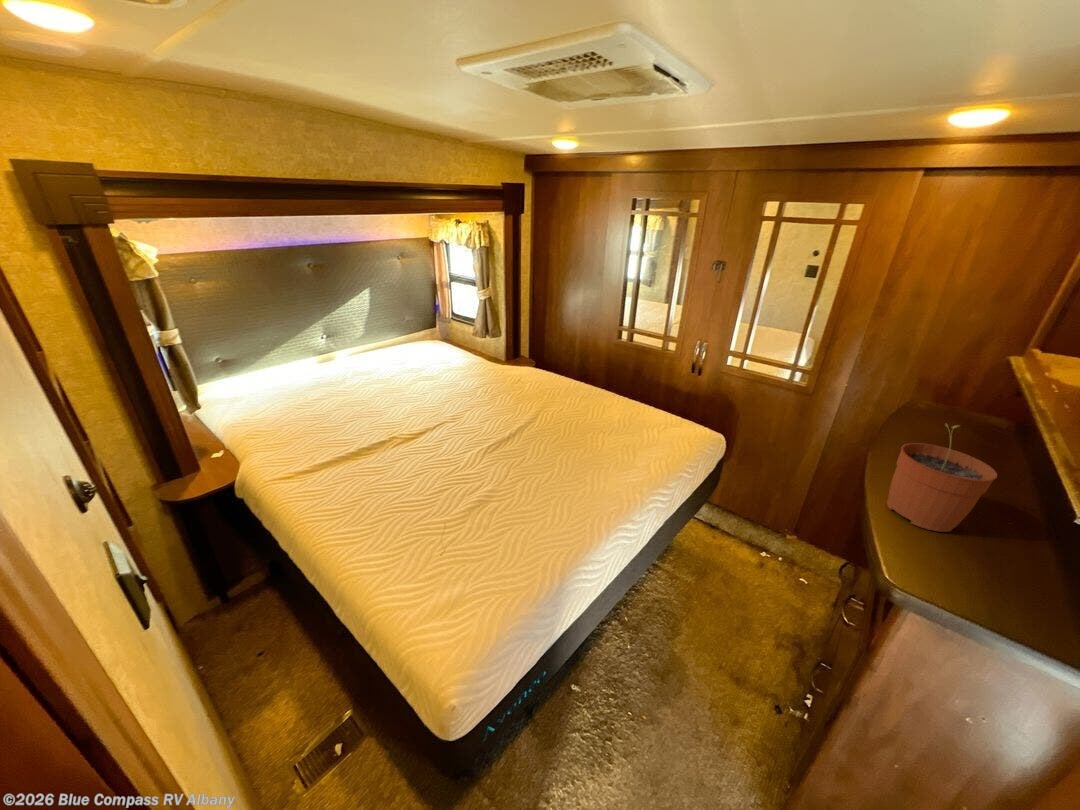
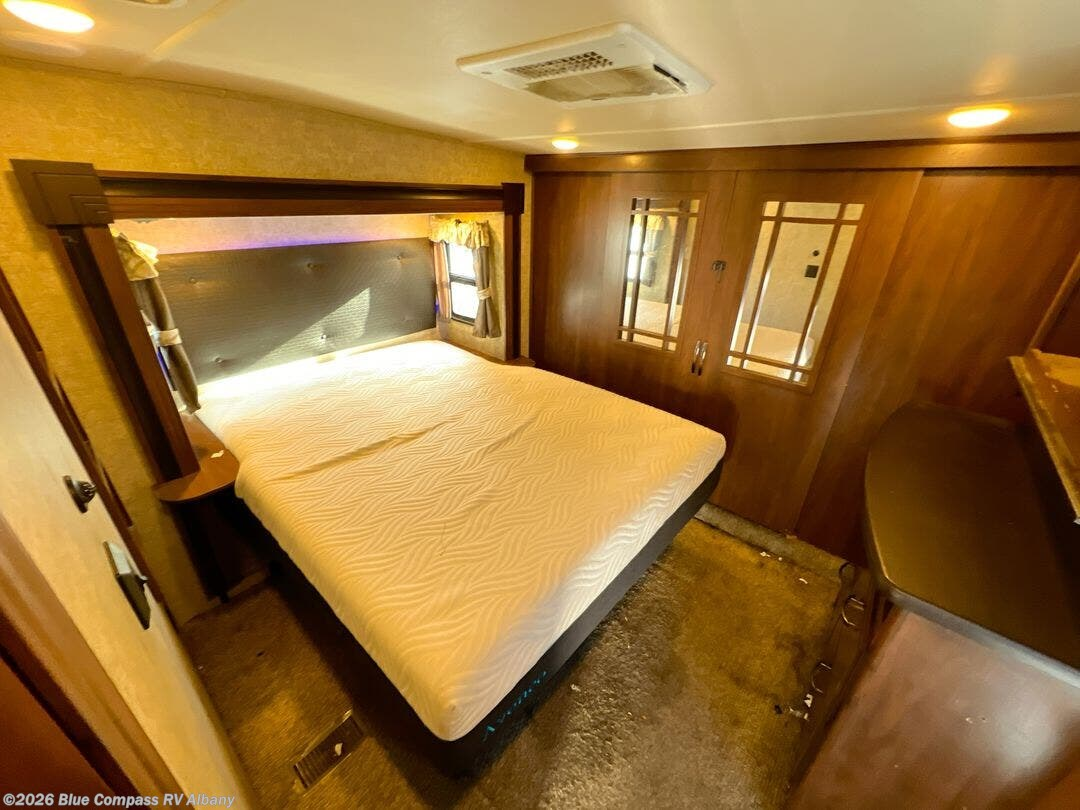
- plant pot [886,422,998,533]
